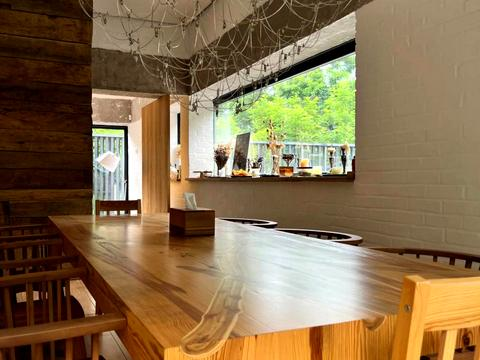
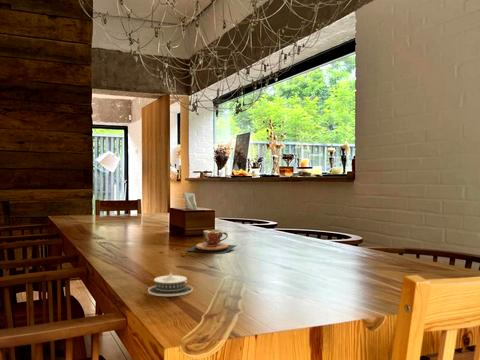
+ architectural model [147,271,194,297]
+ teacup [186,228,238,255]
